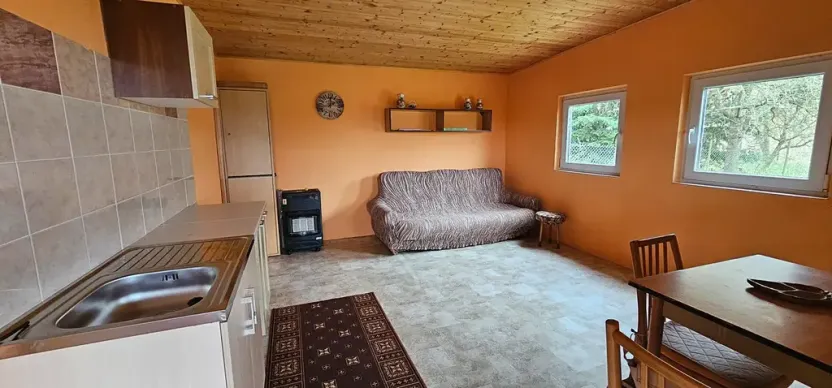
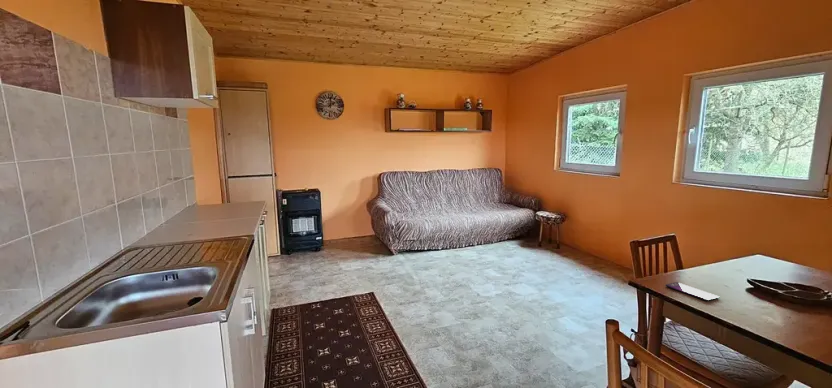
+ smartphone [665,281,721,302]
